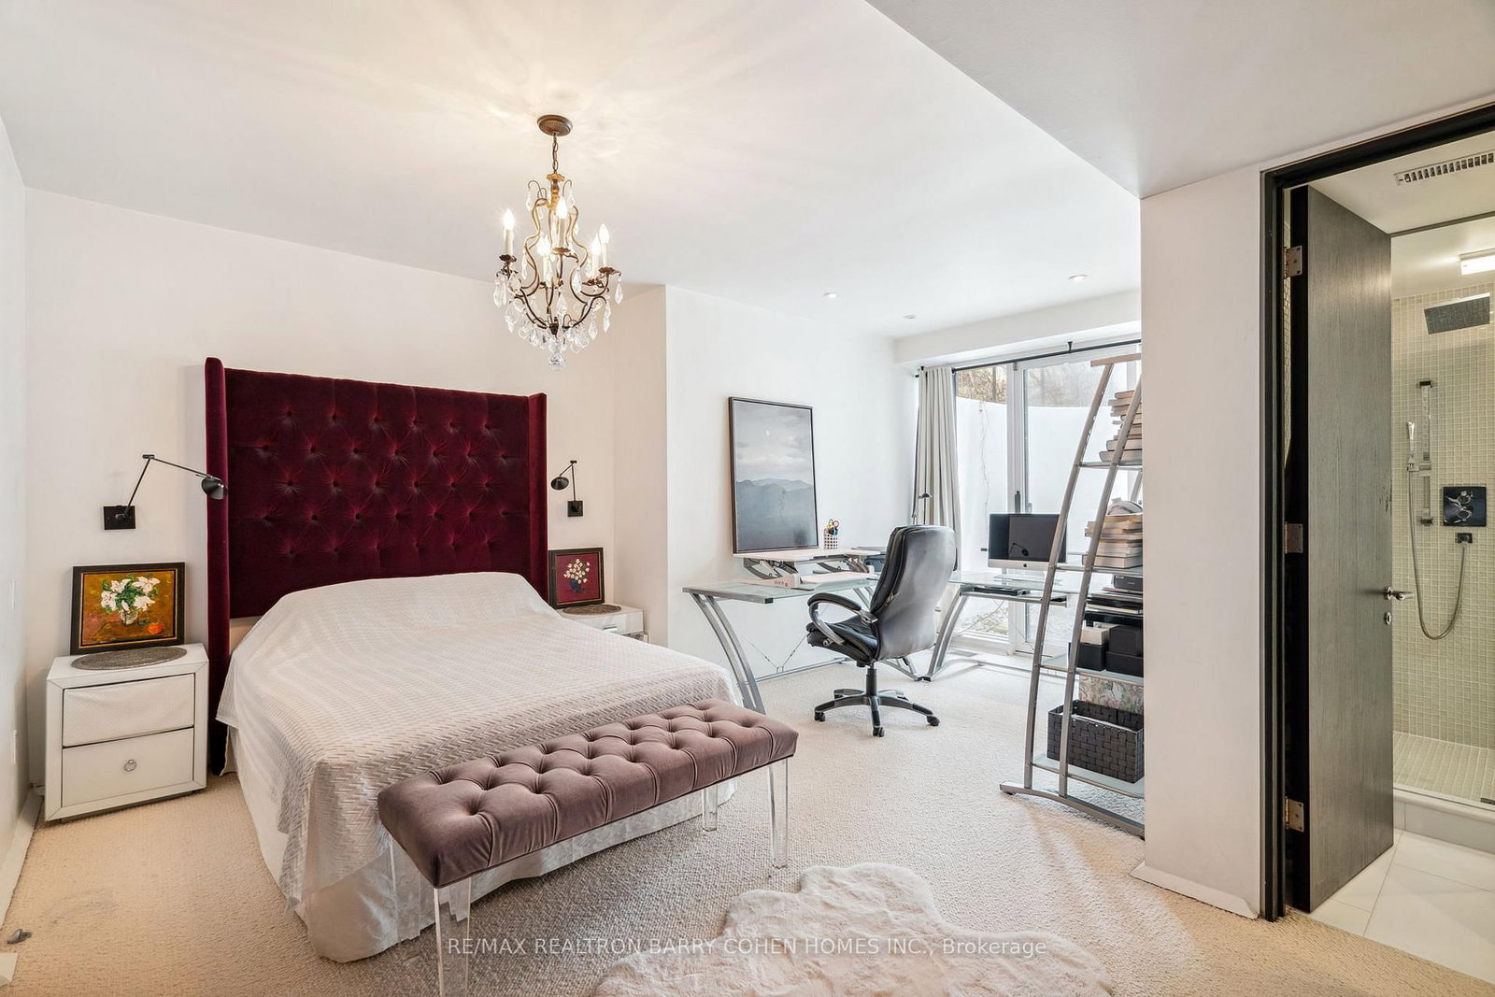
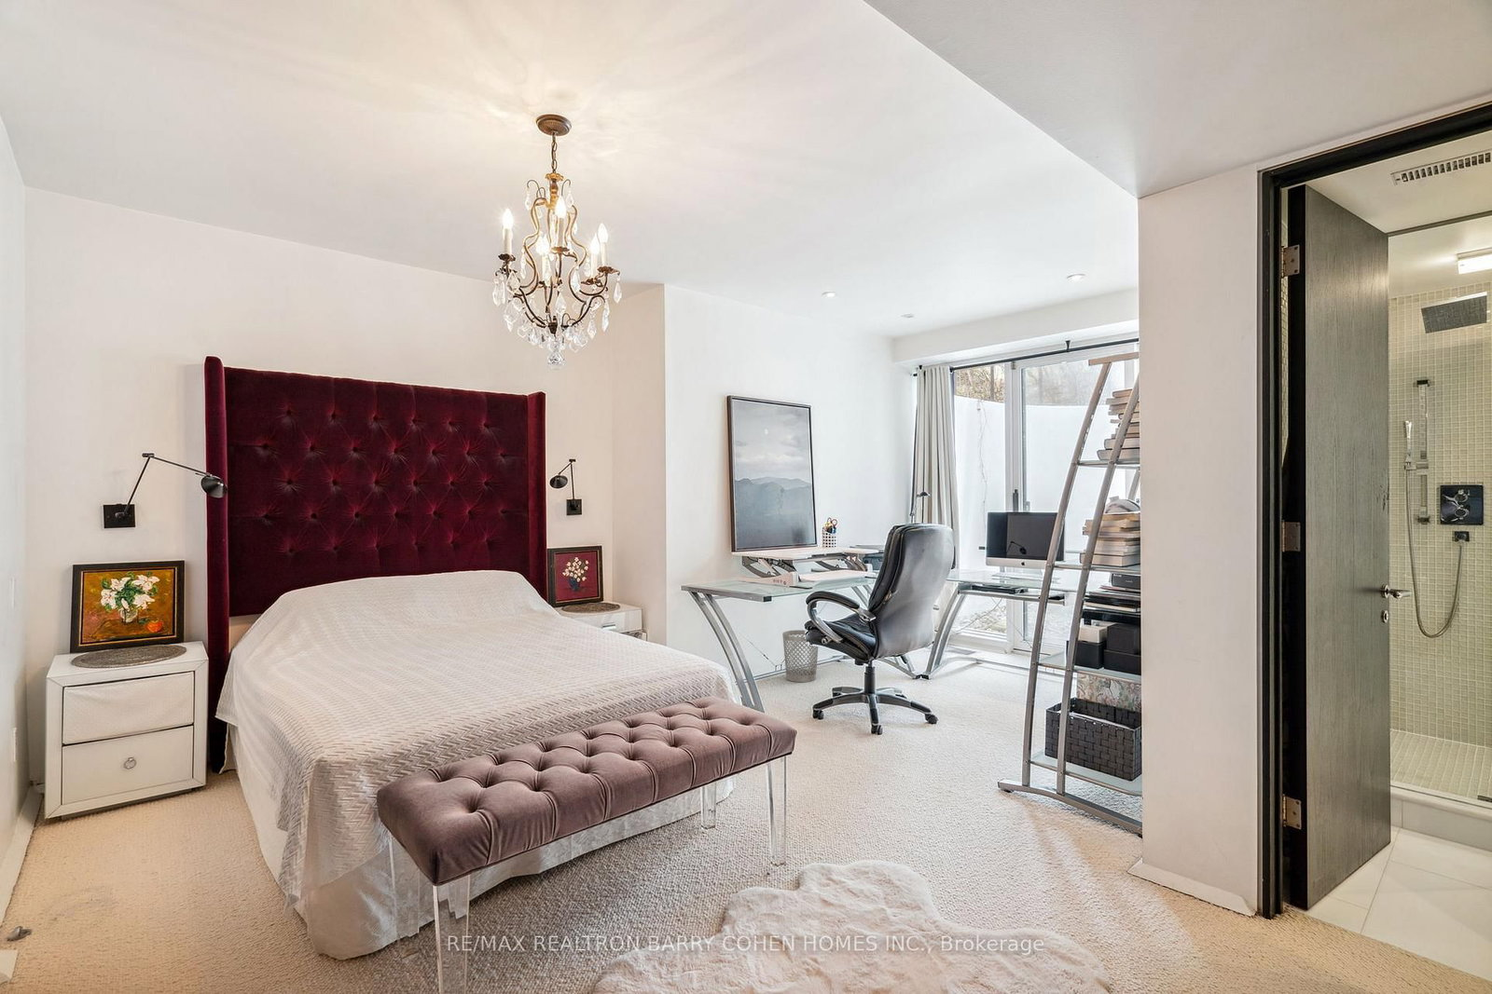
+ wastebasket [782,629,819,683]
